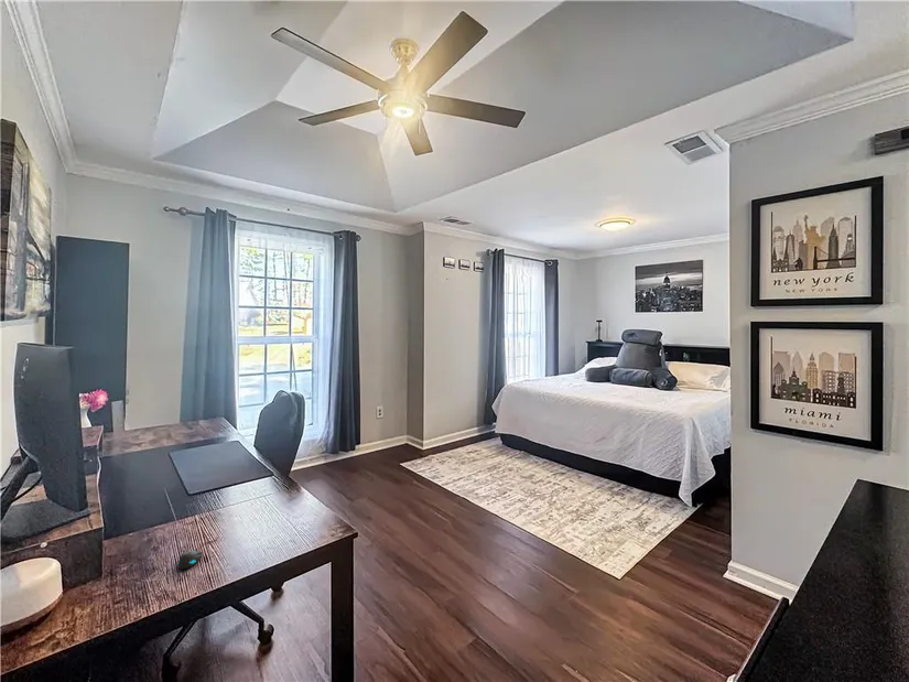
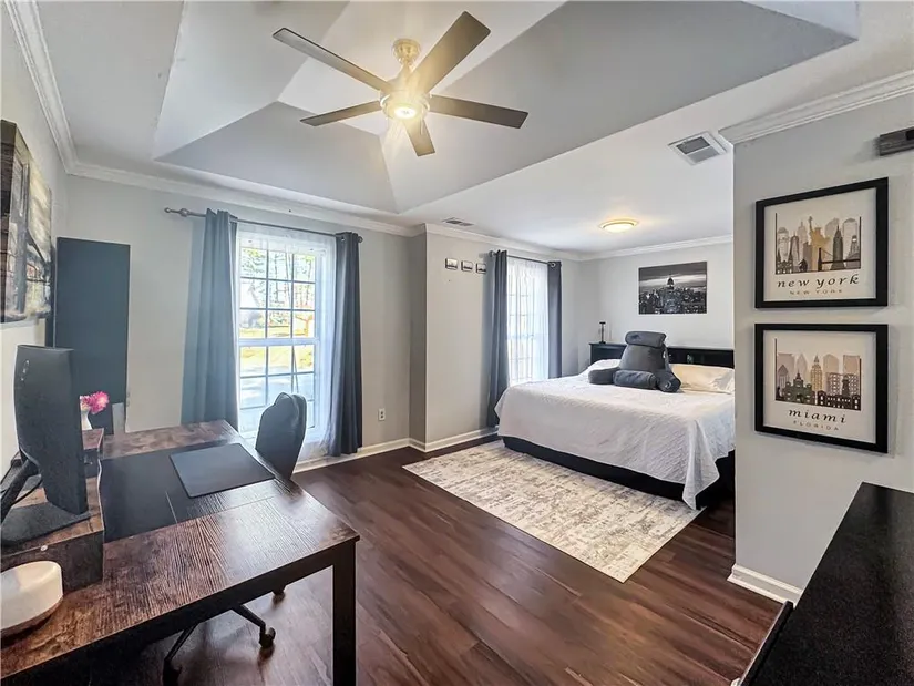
- mouse [176,537,219,571]
